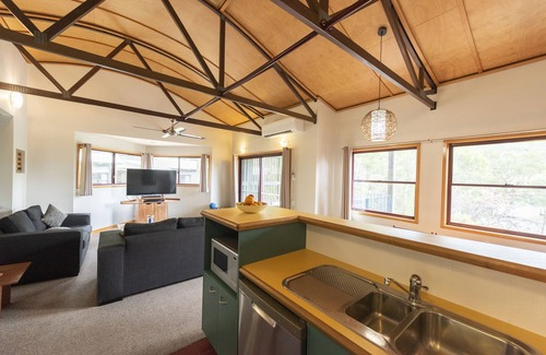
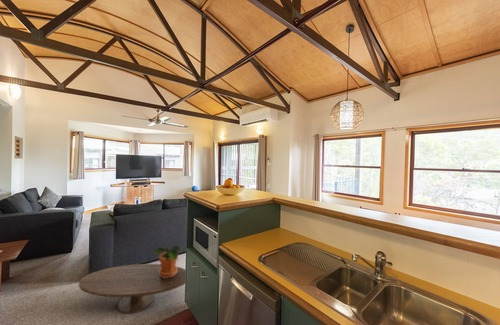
+ coffee table [78,263,187,315]
+ potted plant [152,243,181,278]
